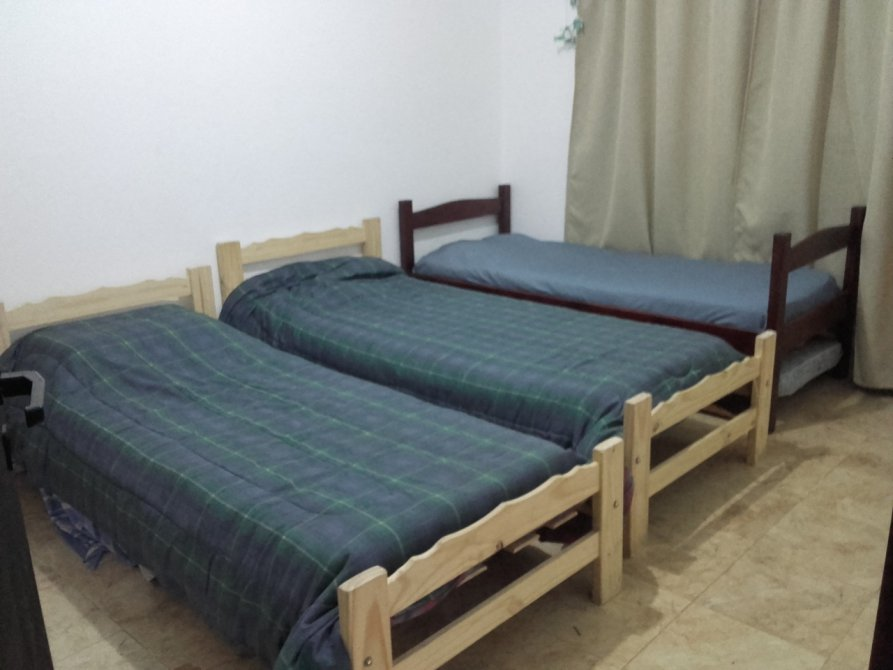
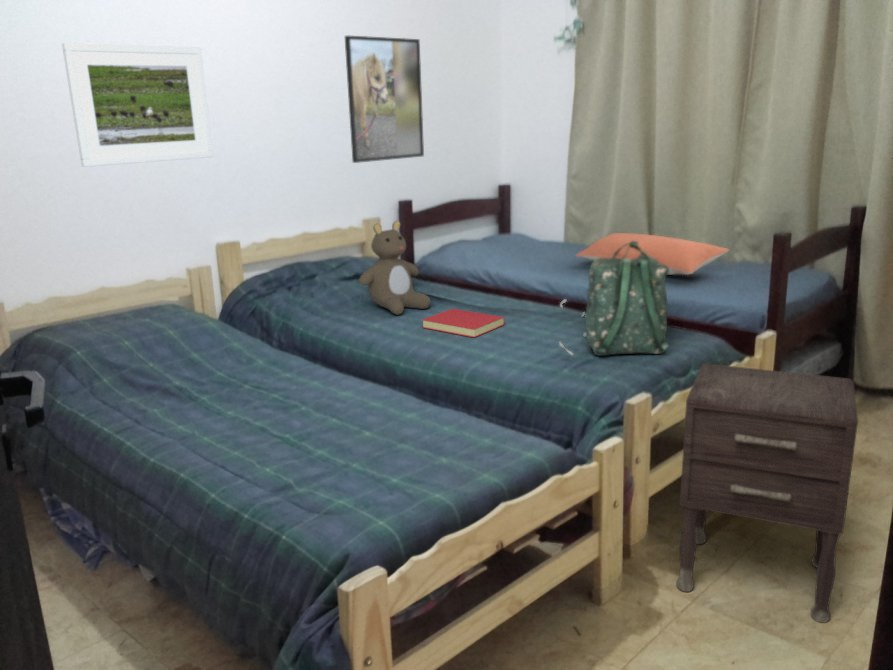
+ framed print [344,34,425,164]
+ nightstand [676,363,859,624]
+ book [421,308,505,339]
+ teddy bear [358,220,432,316]
+ pillow [574,232,730,276]
+ backpack [558,240,670,357]
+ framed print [61,42,215,168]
